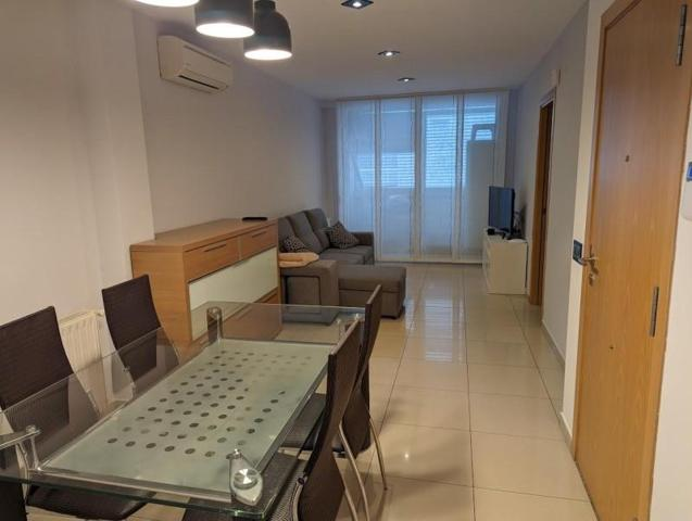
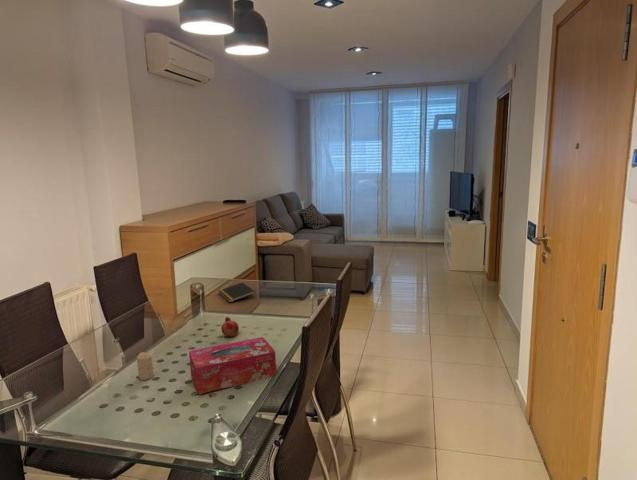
+ candle [136,351,155,381]
+ notepad [218,281,256,303]
+ fruit [220,316,240,338]
+ tissue box [188,336,277,395]
